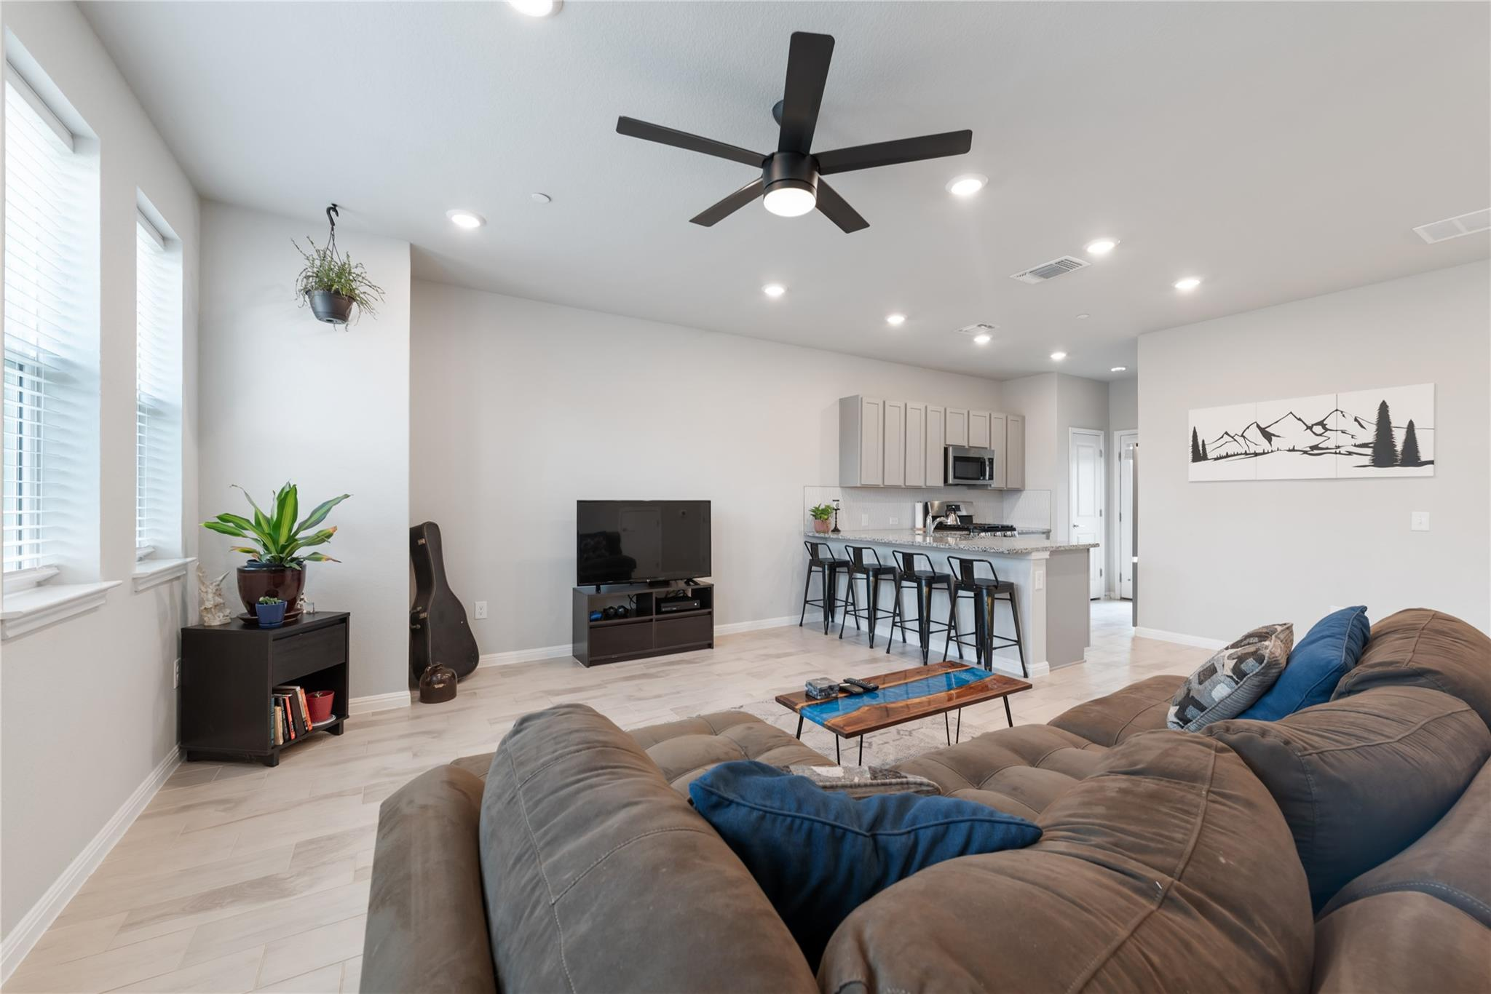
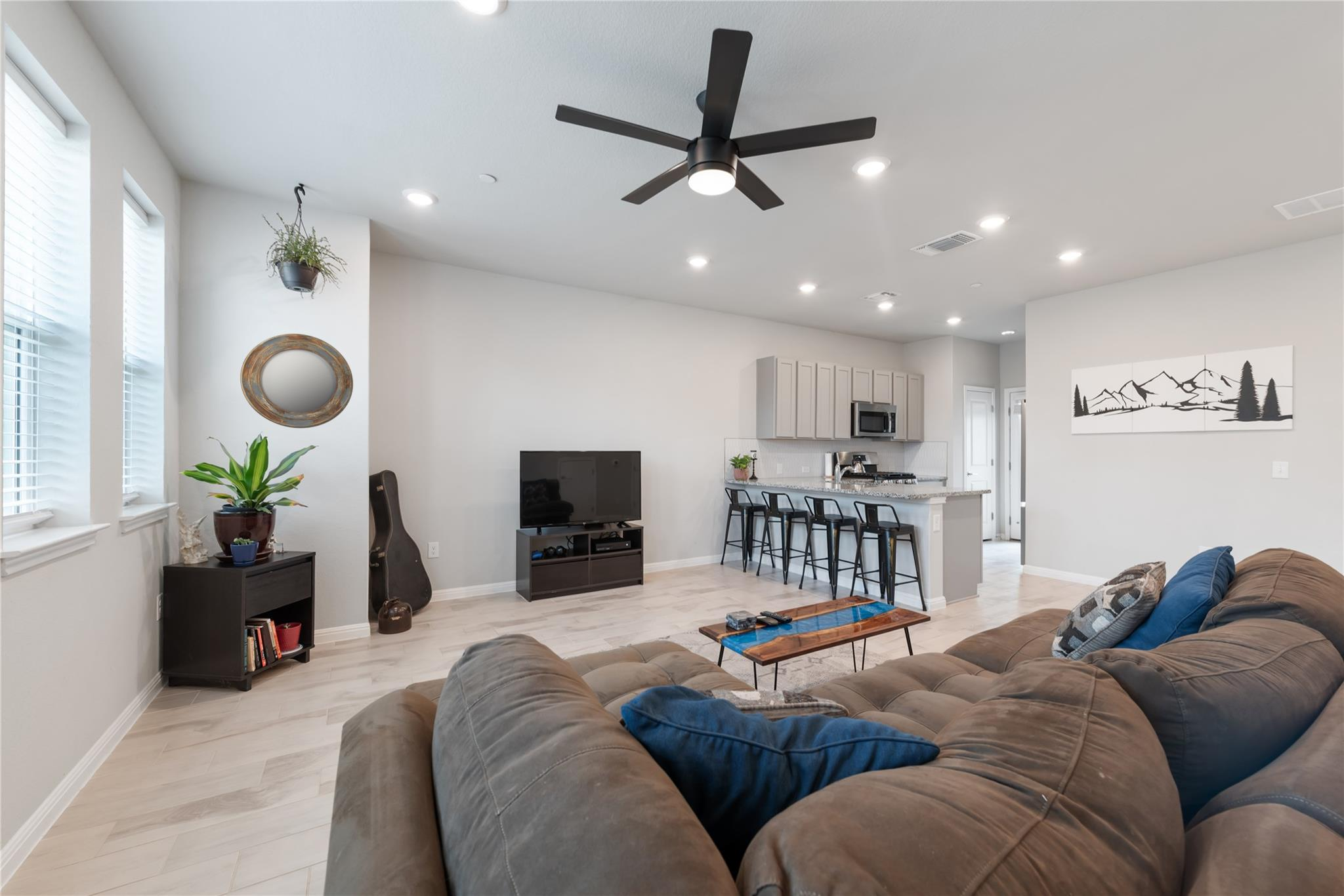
+ home mirror [240,333,354,429]
